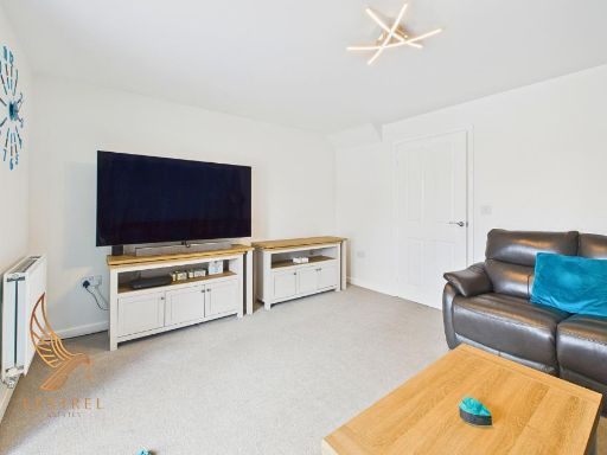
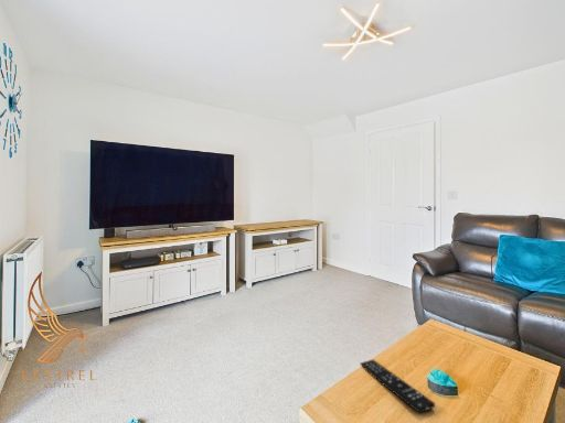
+ remote control [359,359,436,414]
